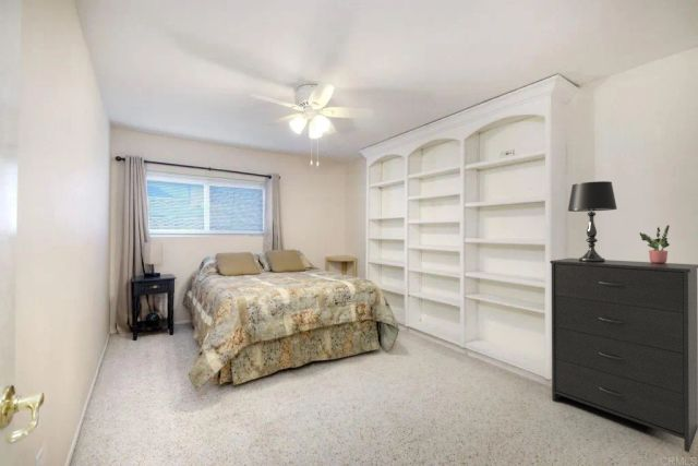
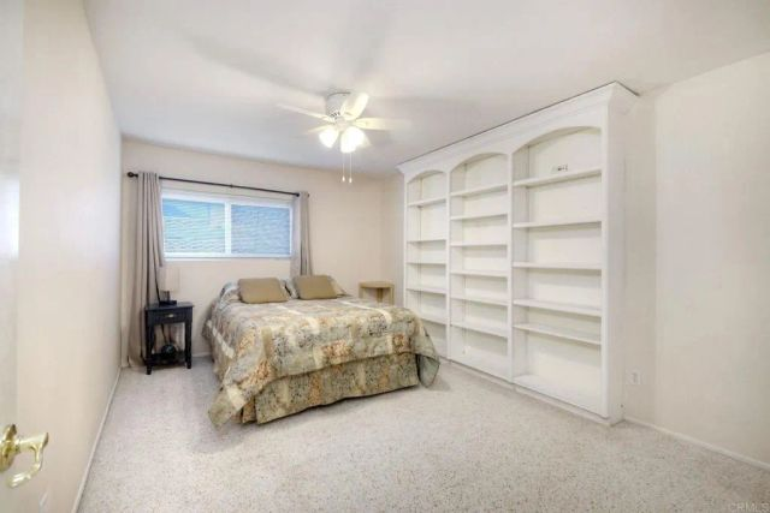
- dresser [549,258,698,453]
- table lamp [567,180,618,262]
- potted plant [638,224,671,263]
